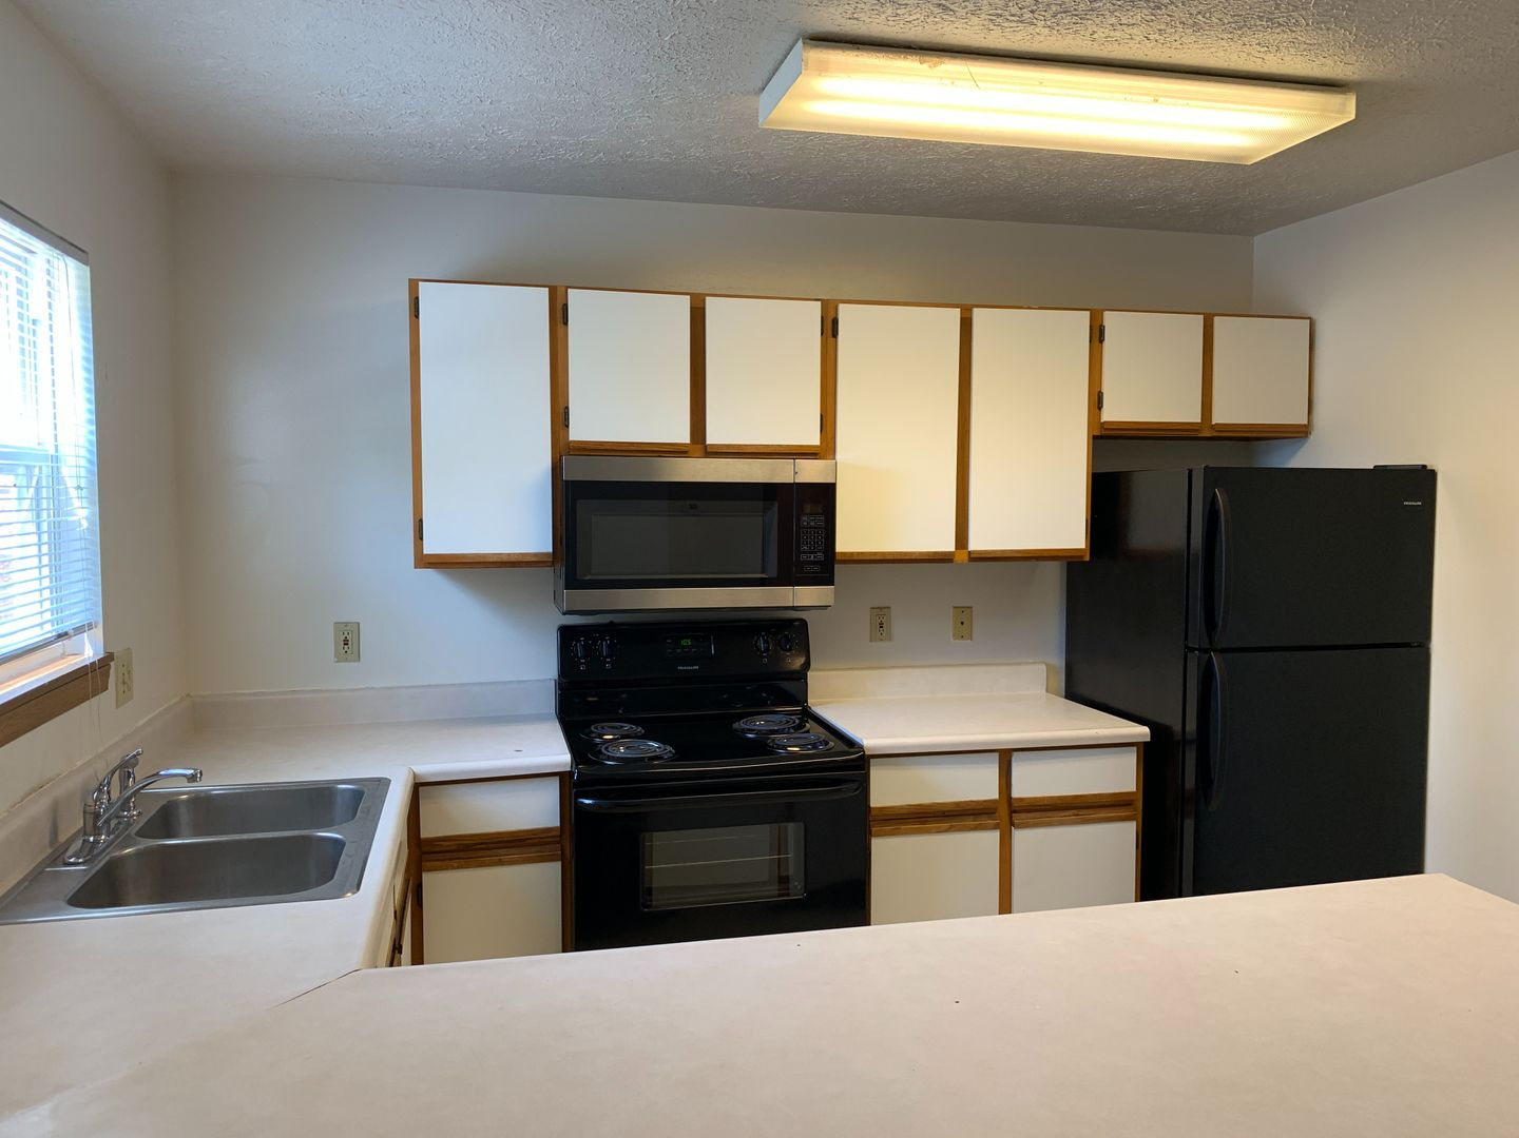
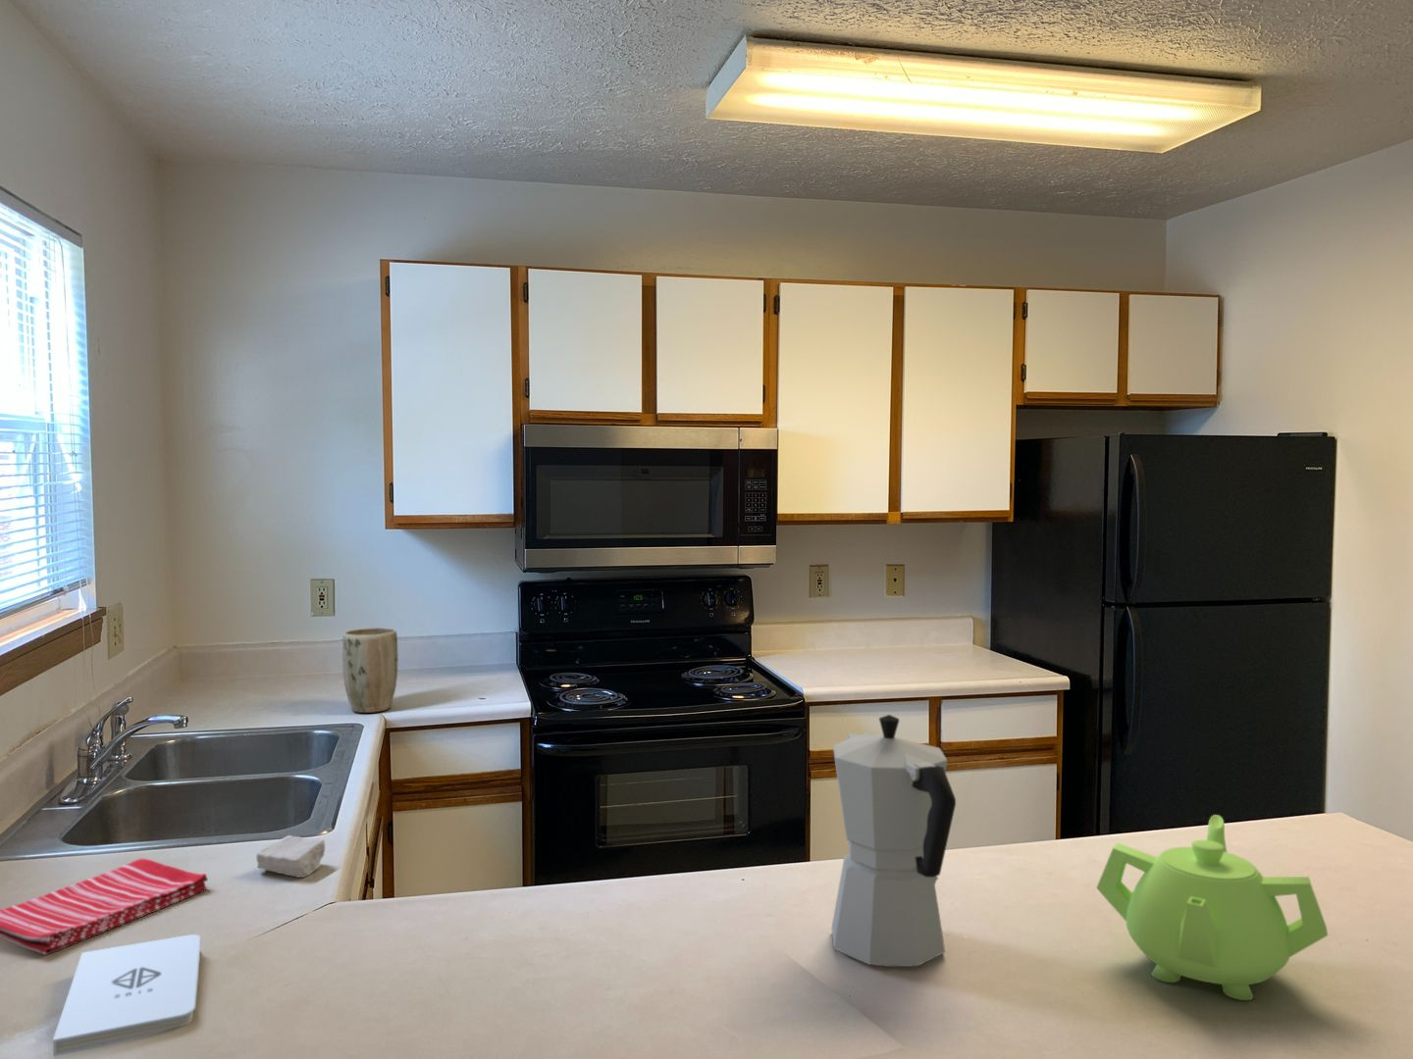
+ moka pot [830,714,957,968]
+ soap bar [255,834,326,879]
+ dish towel [0,858,209,956]
+ plant pot [342,626,399,714]
+ teapot [1095,814,1328,1001]
+ notepad [52,933,201,1057]
